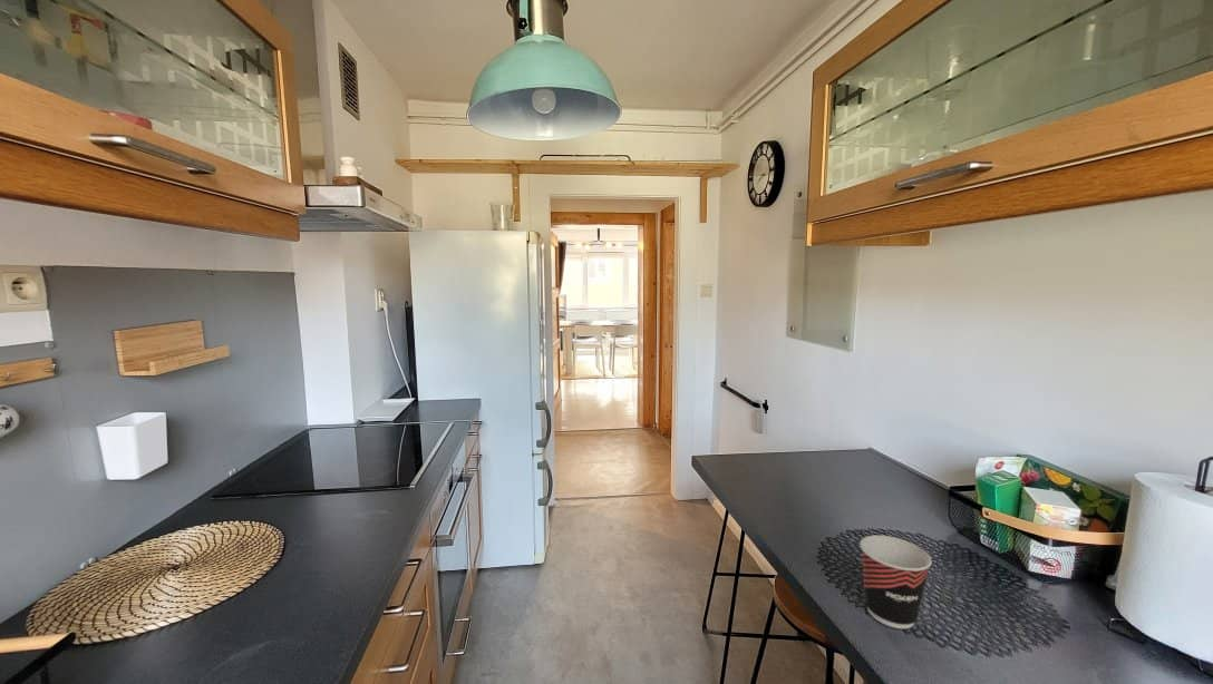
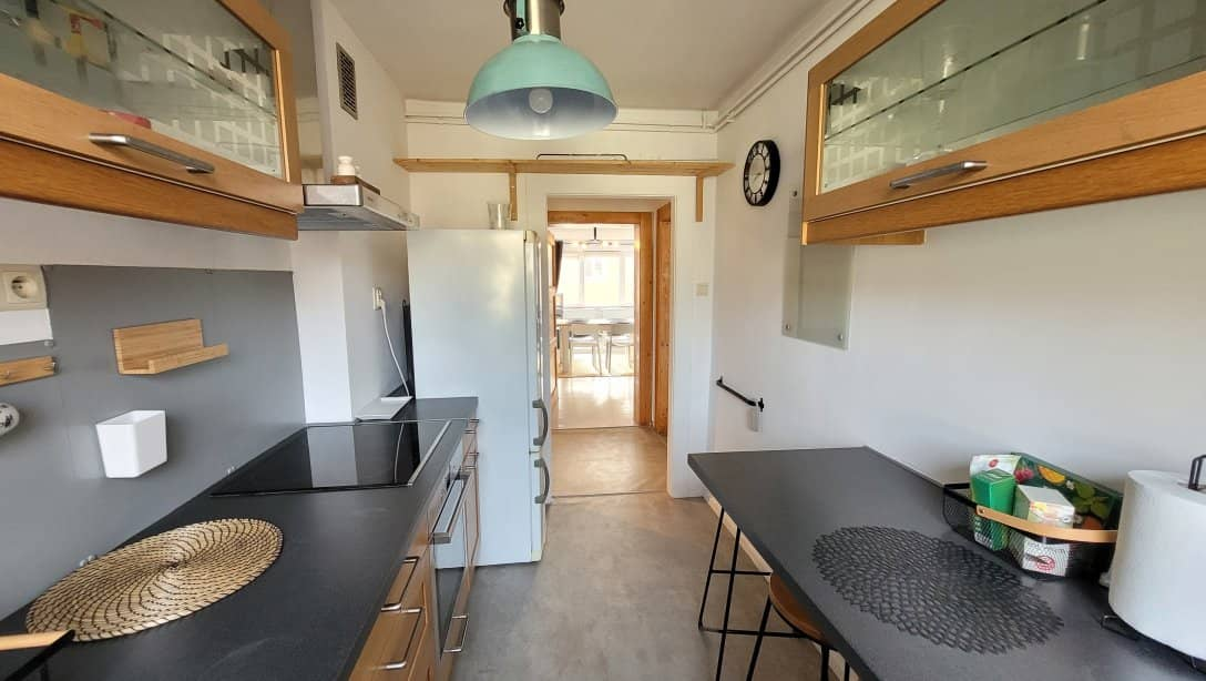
- cup [858,535,933,629]
